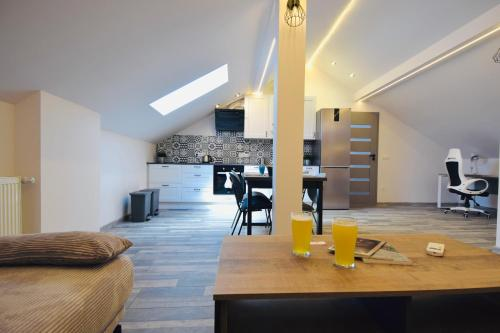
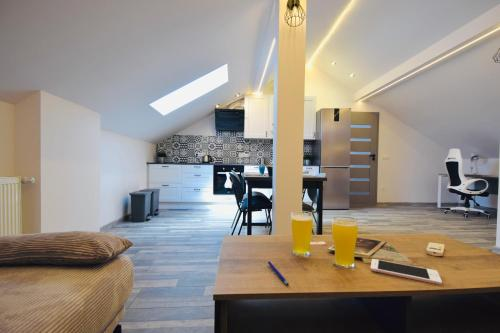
+ pen [267,261,290,287]
+ cell phone [370,258,443,286]
